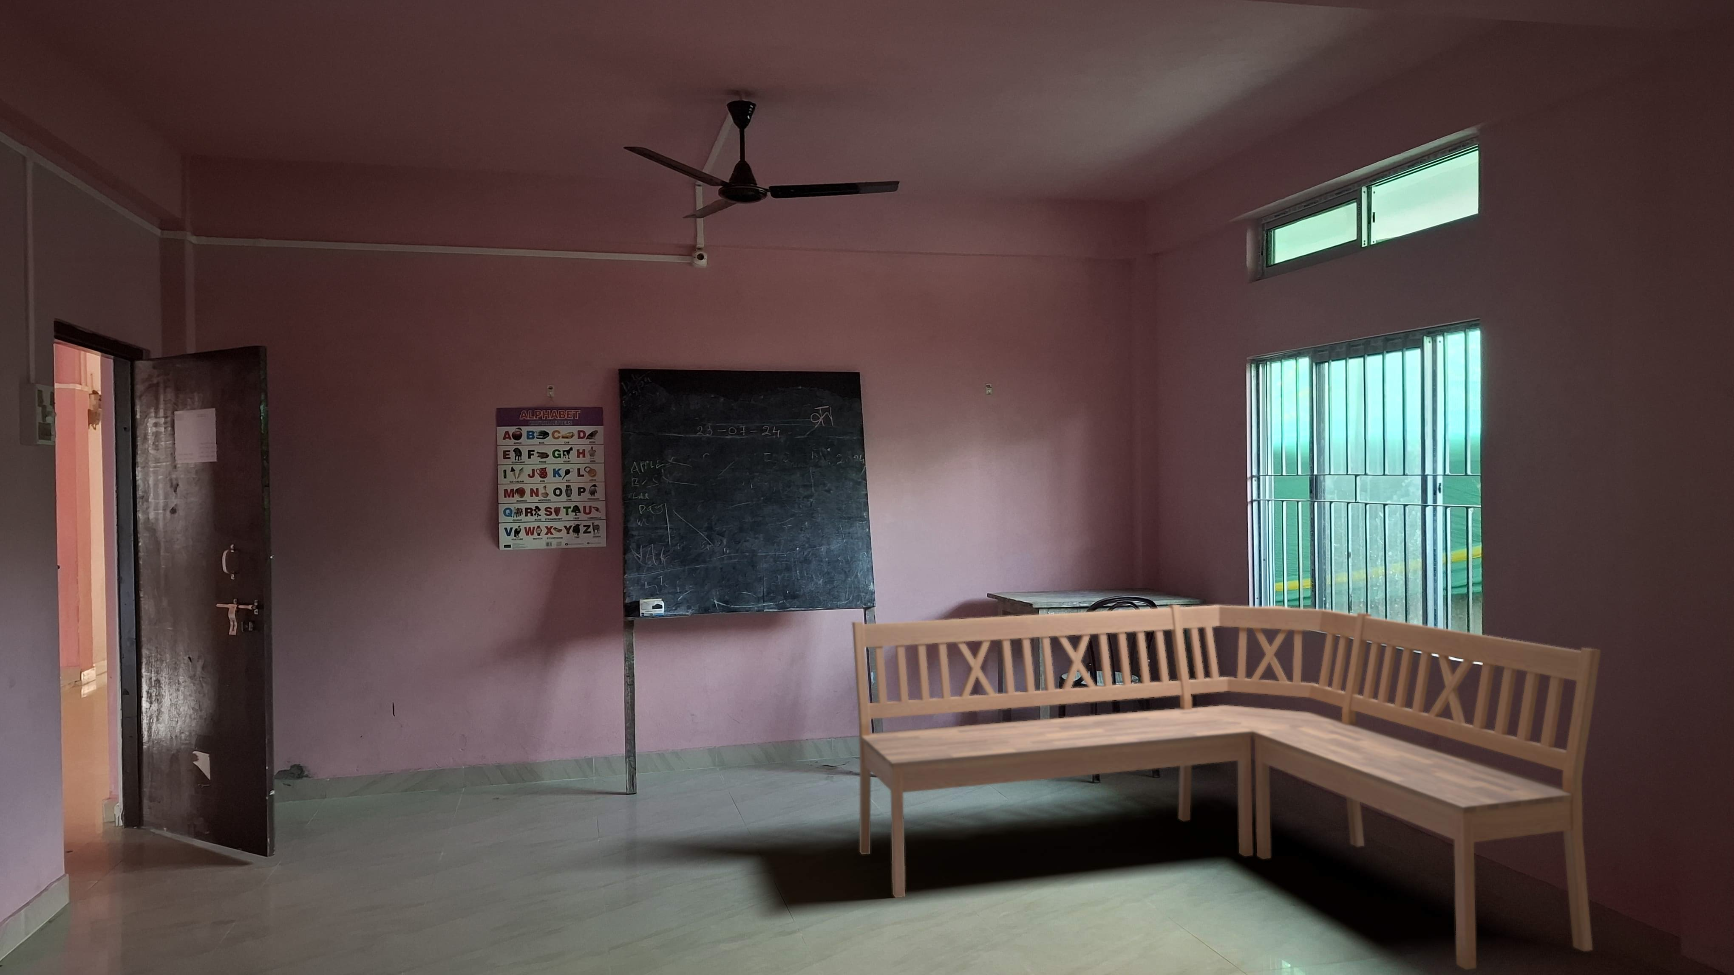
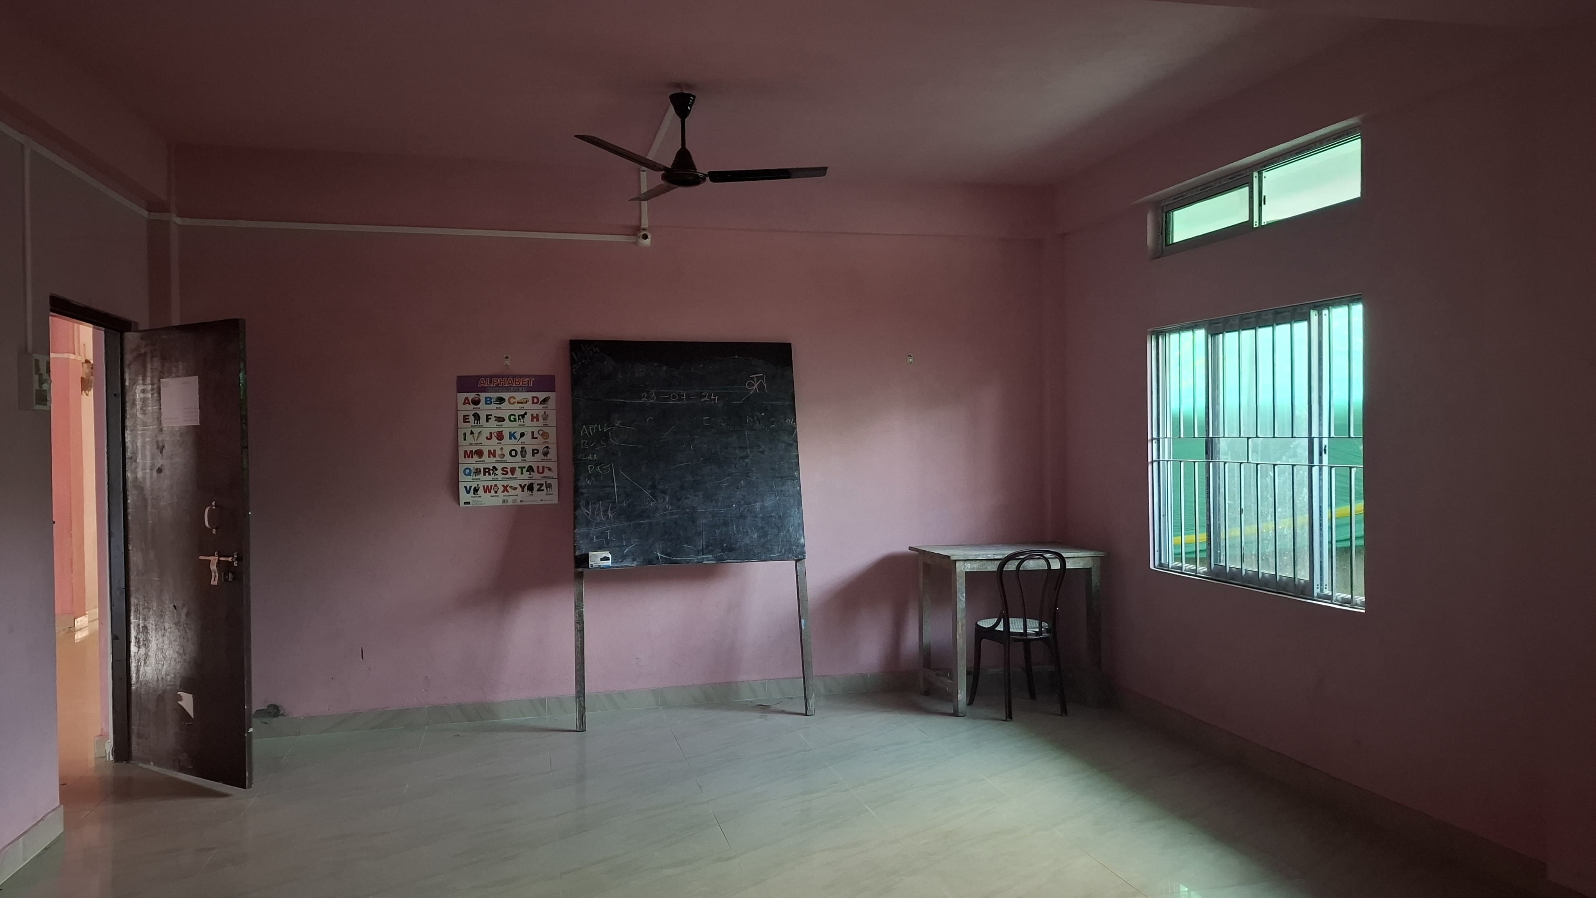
- bench [852,605,1601,970]
